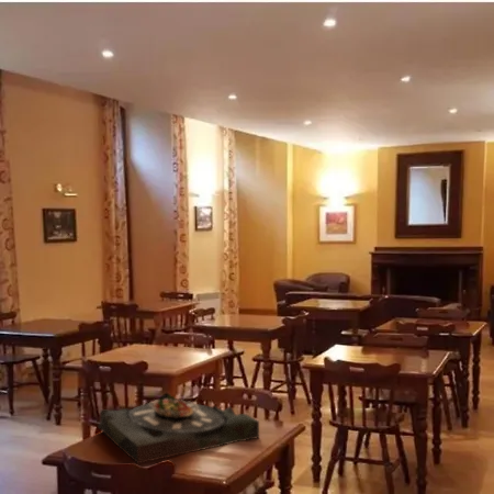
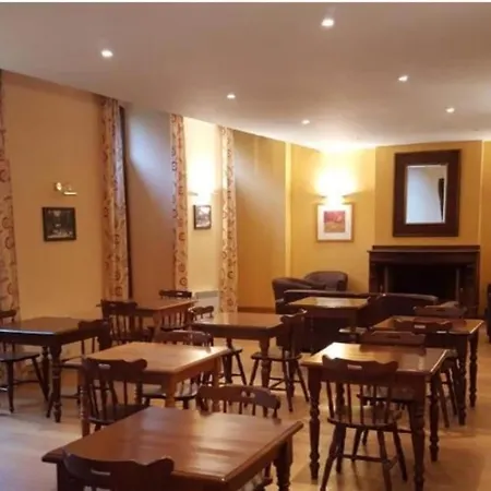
- serving tray [97,392,260,464]
